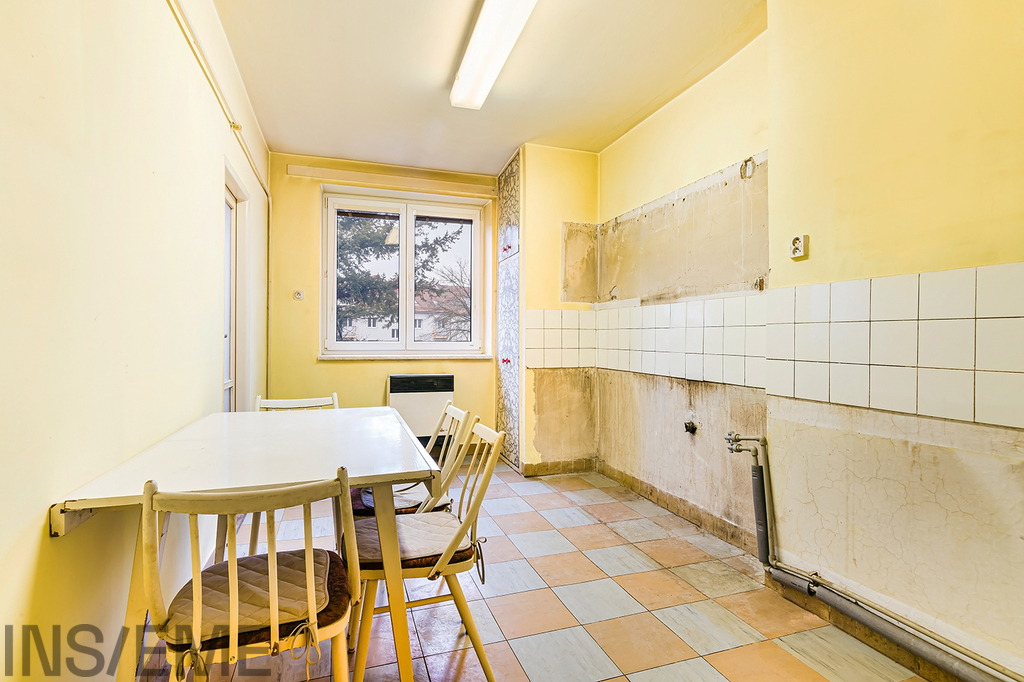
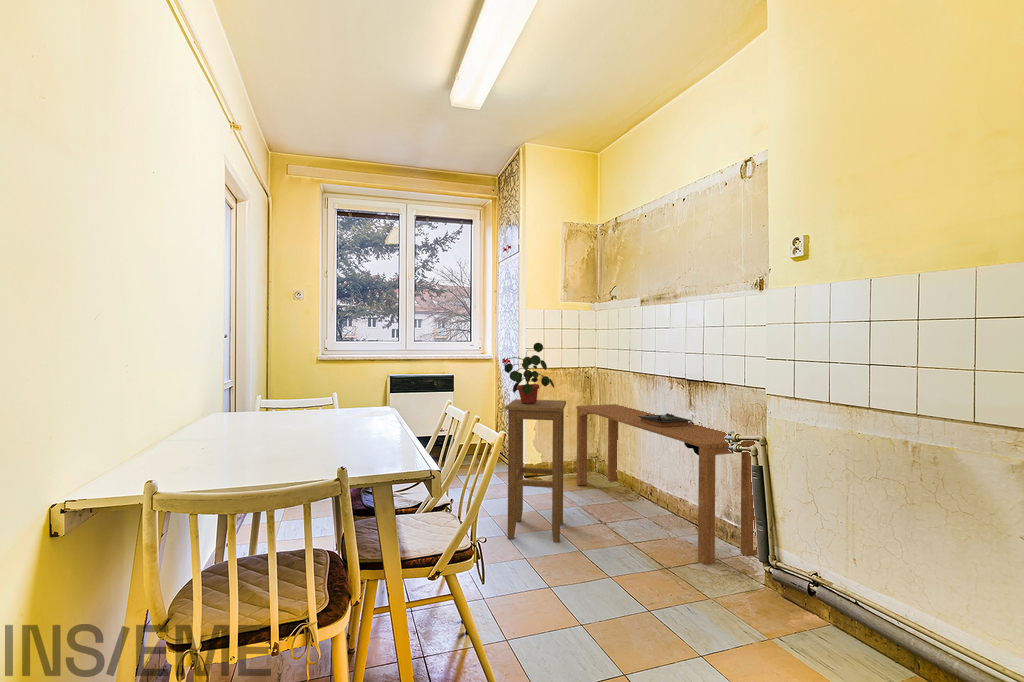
+ console table [575,403,758,566]
+ potted plant [503,342,555,404]
+ stool [504,398,567,544]
